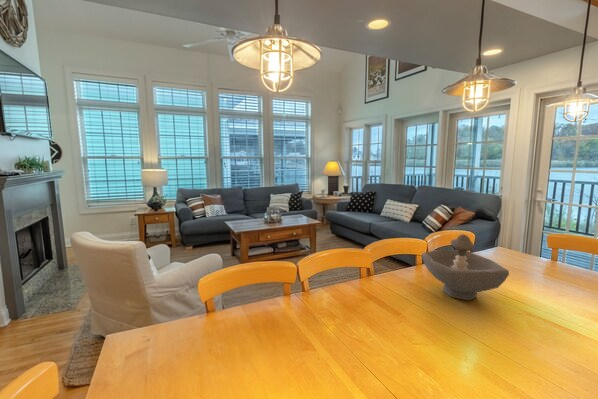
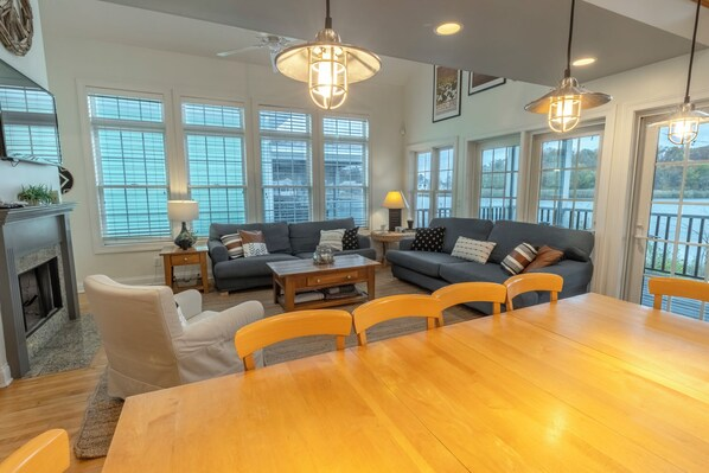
- decorative bowl [421,233,510,301]
